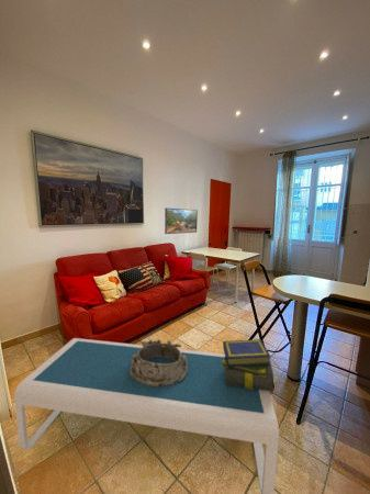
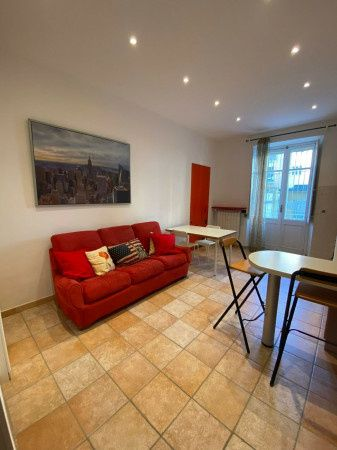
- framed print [164,207,199,235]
- stack of books [222,338,274,393]
- coffee table [13,337,280,494]
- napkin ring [131,338,188,386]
